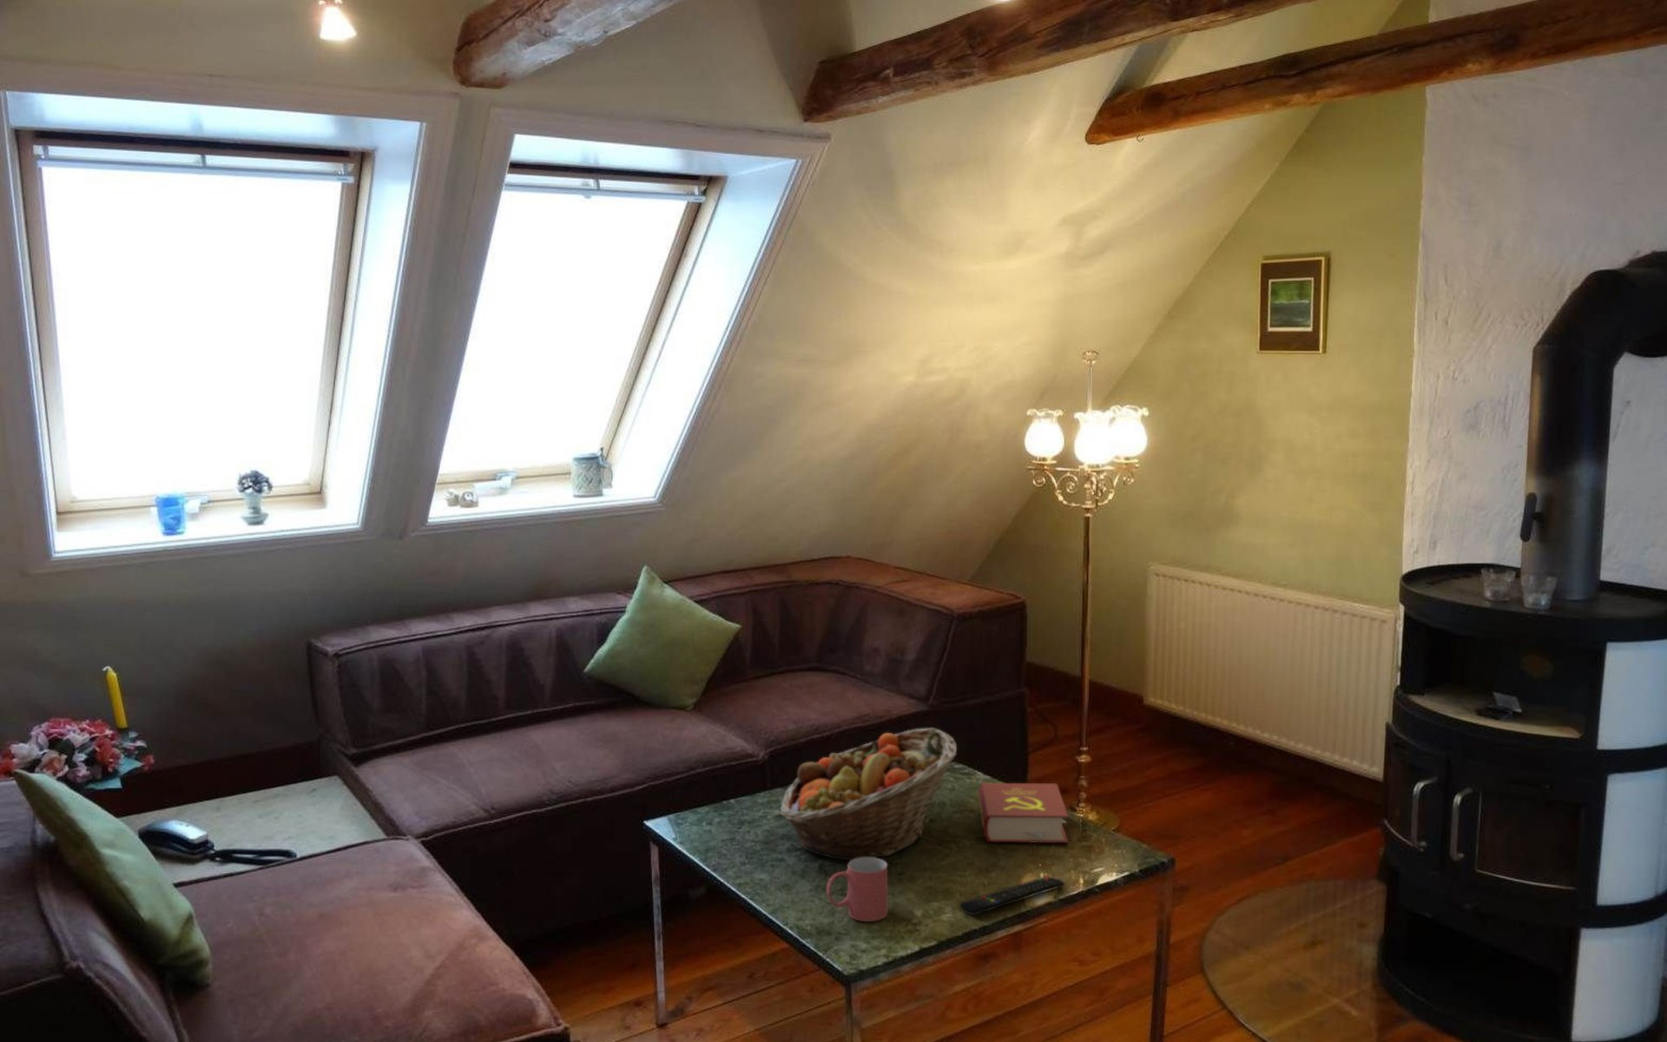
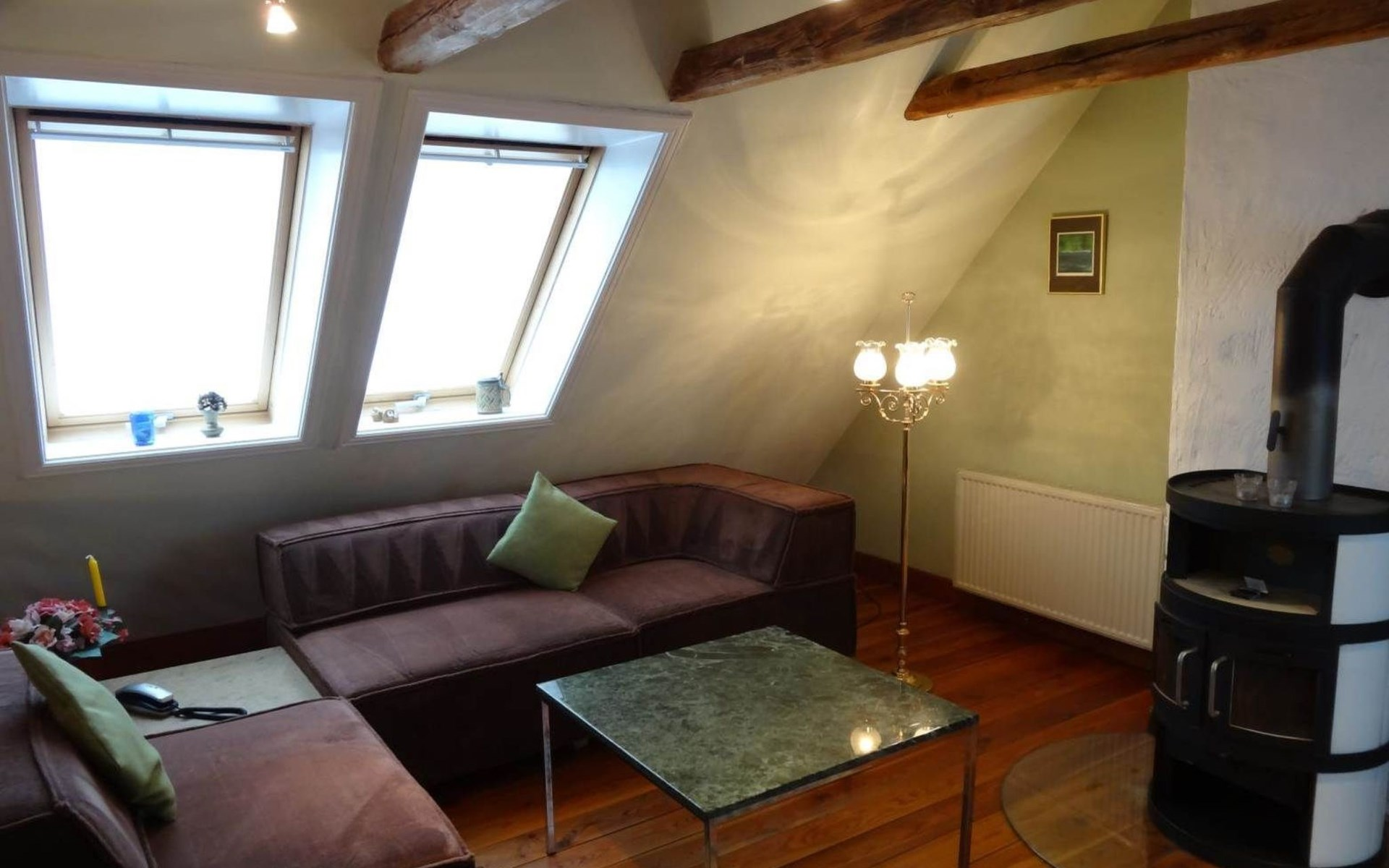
- mug [826,857,889,922]
- remote control [959,875,1066,916]
- fruit basket [779,726,958,862]
- book [978,783,1069,844]
